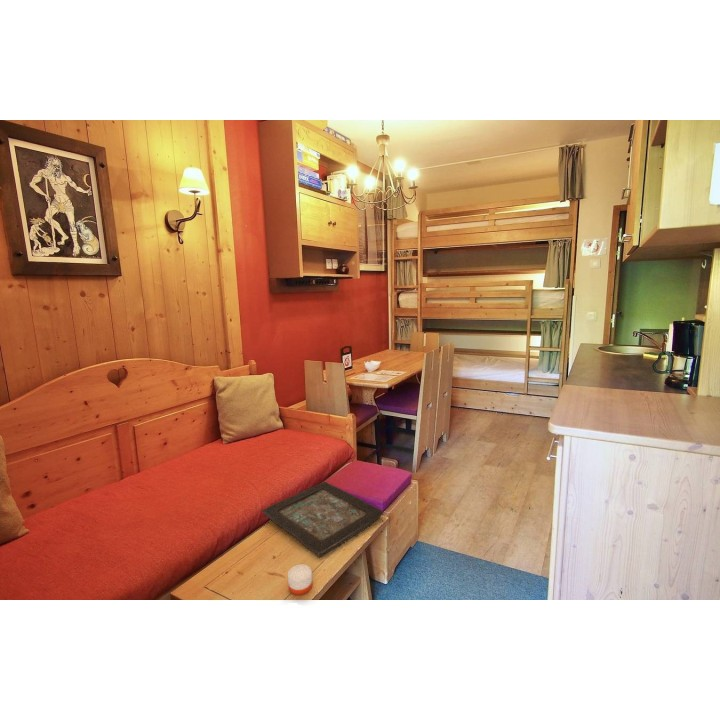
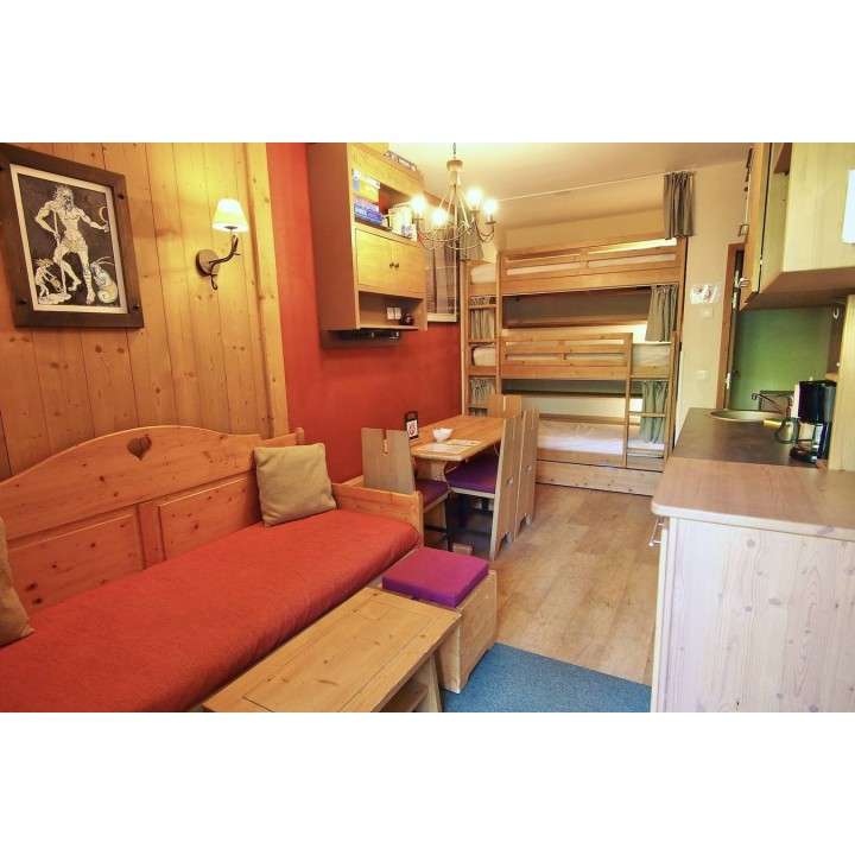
- candle [287,564,313,596]
- decorative tray [261,481,384,558]
